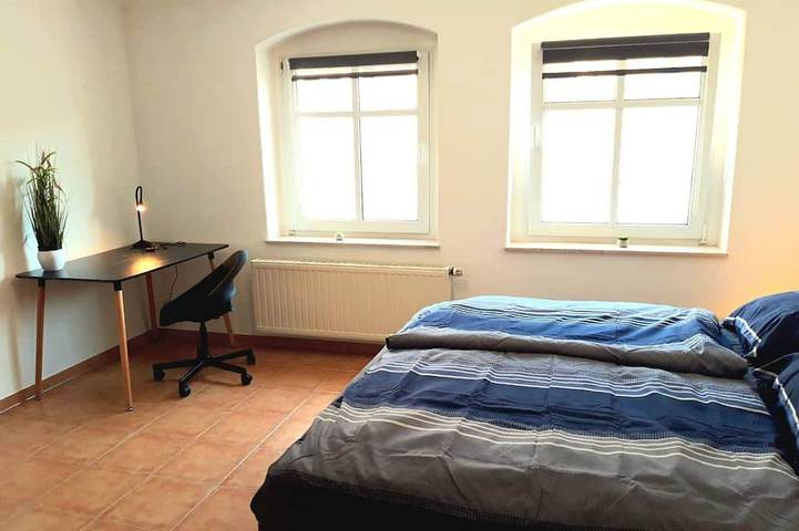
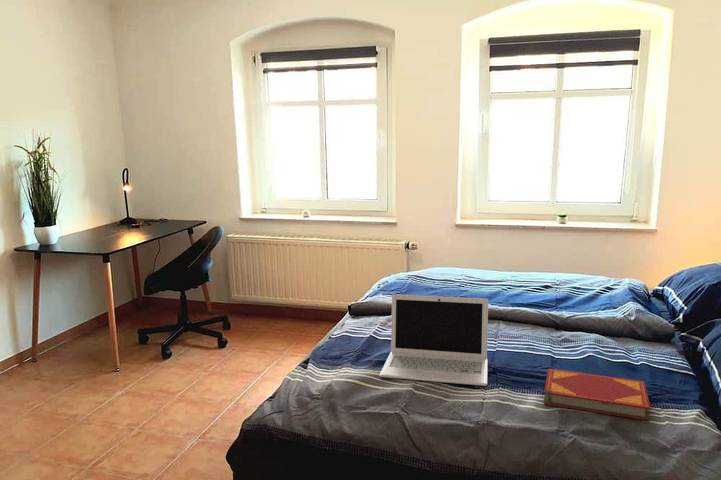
+ hardback book [543,368,652,422]
+ laptop [378,293,489,387]
